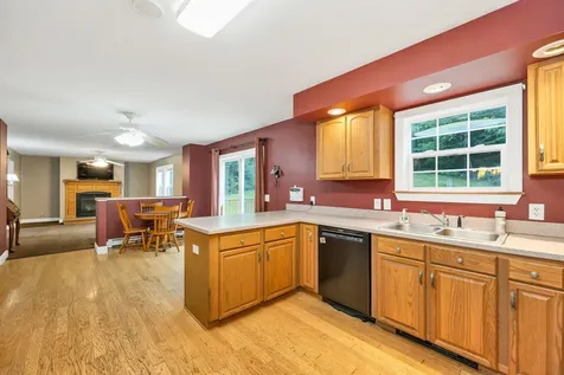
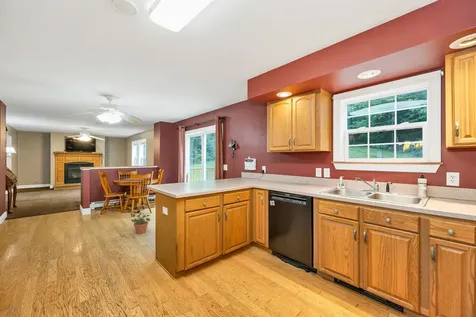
+ potted plant [130,212,151,235]
